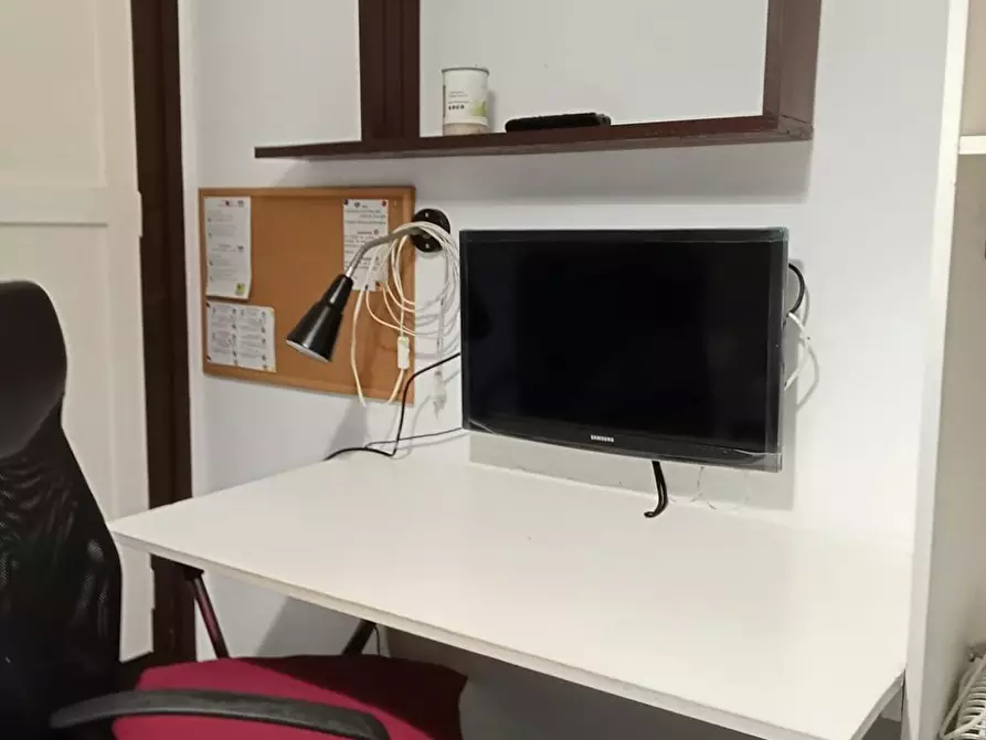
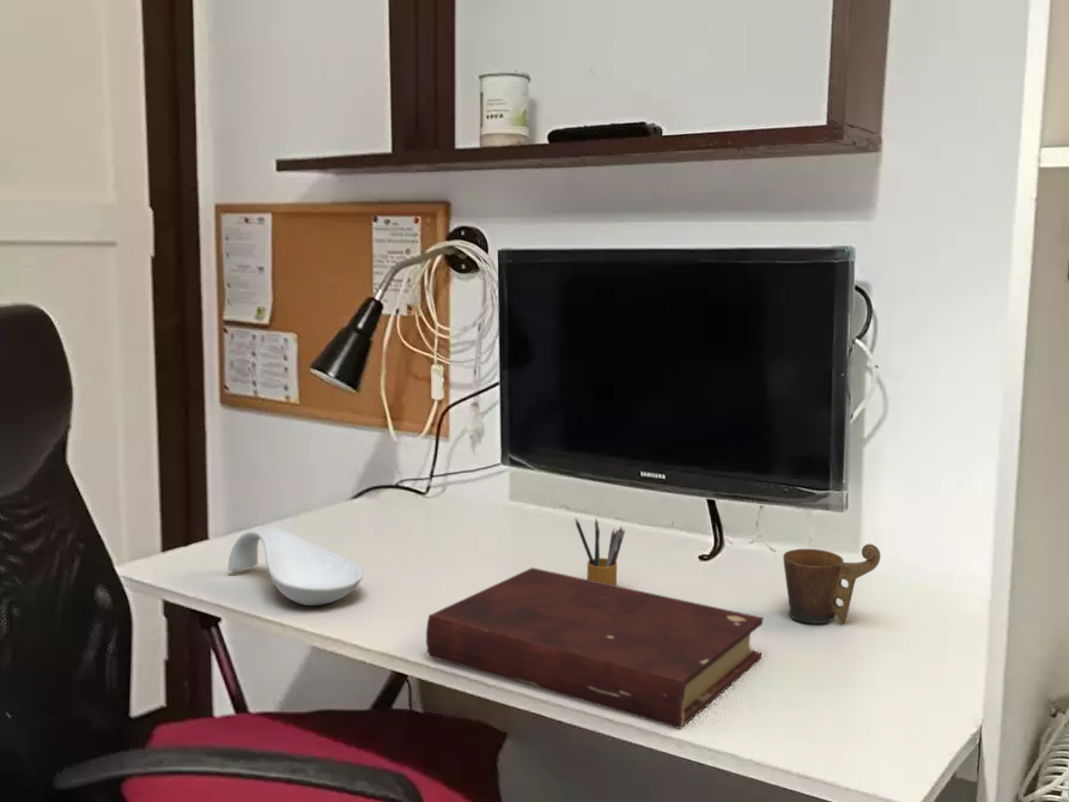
+ mug [782,542,881,625]
+ book [425,566,764,730]
+ spoon rest [227,525,364,607]
+ pencil box [575,518,626,587]
